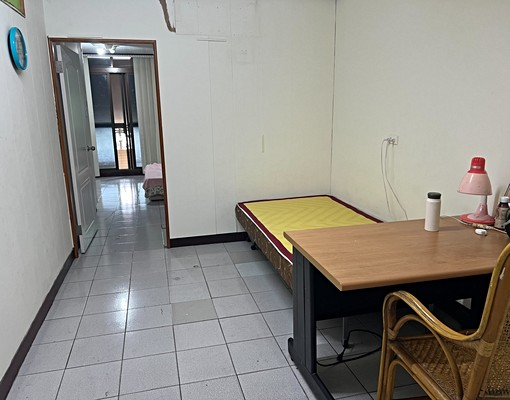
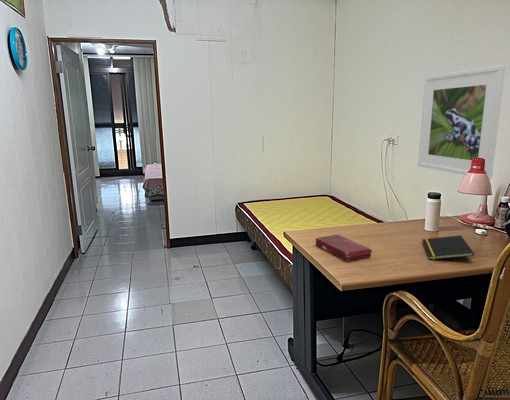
+ notepad [421,234,475,261]
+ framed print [417,64,506,180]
+ book [315,234,373,262]
